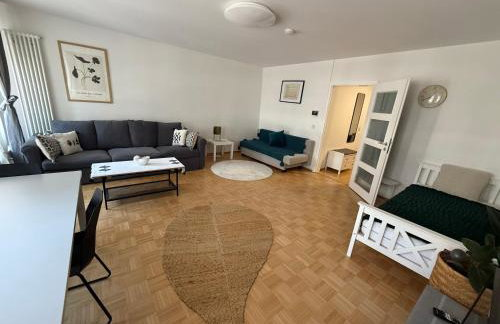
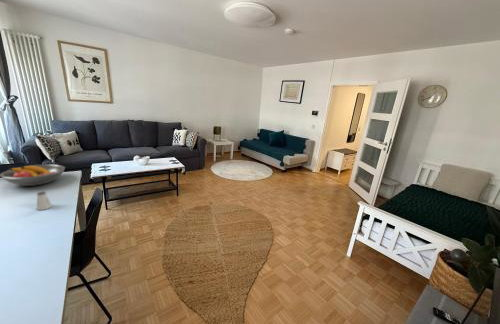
+ fruit bowl [0,163,66,187]
+ saltshaker [35,191,53,211]
